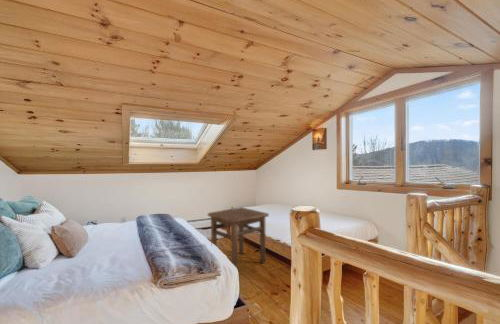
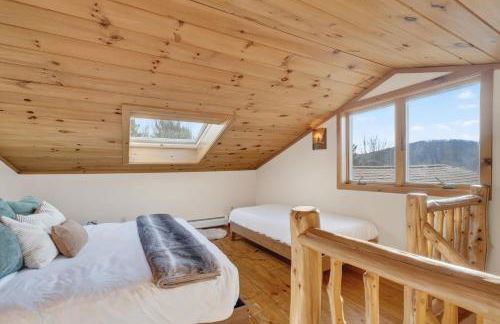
- side table [207,206,270,270]
